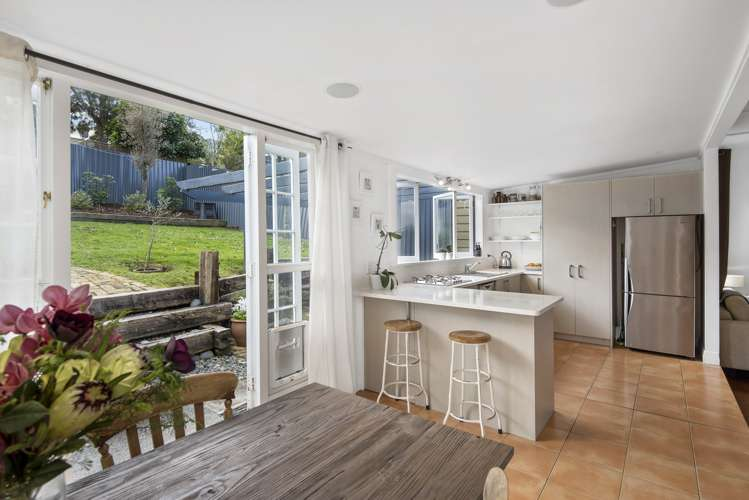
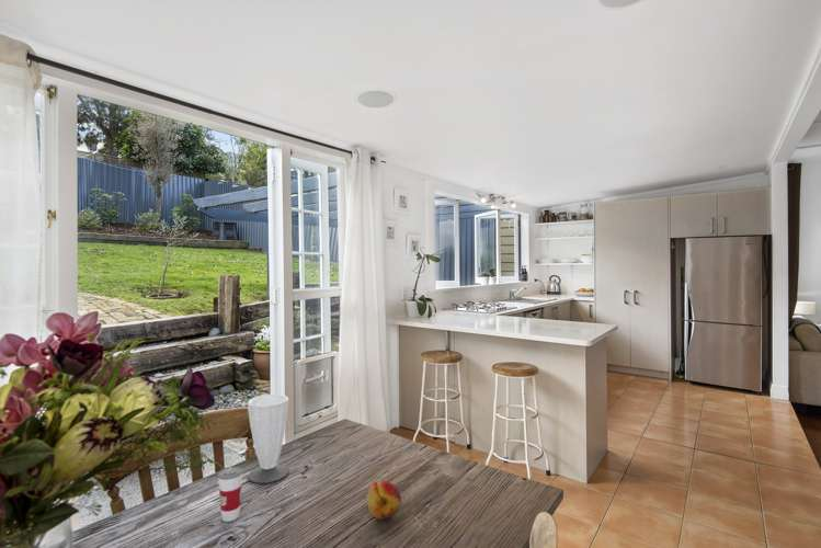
+ fruit [366,480,402,521]
+ cup [217,455,243,523]
+ cup [247,393,290,484]
